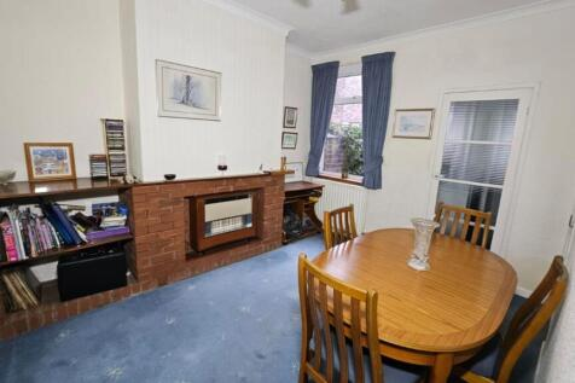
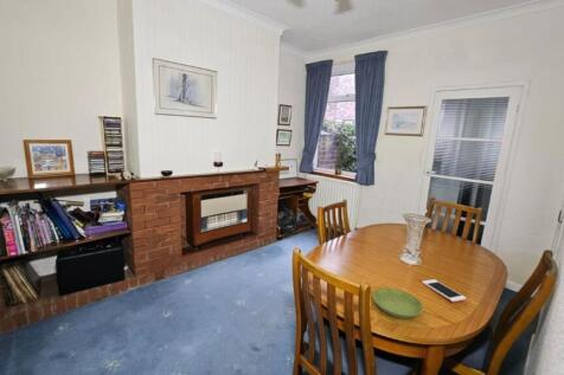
+ cell phone [421,278,467,303]
+ saucer [372,287,424,319]
